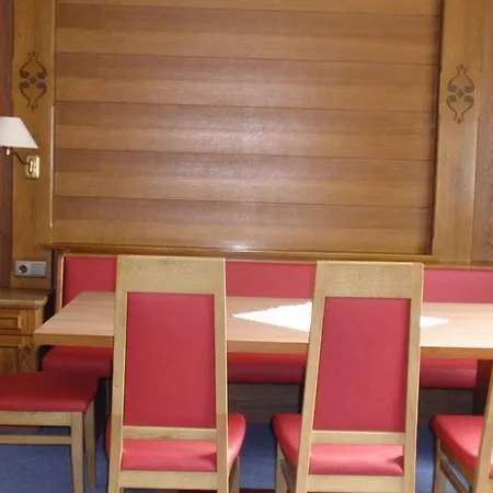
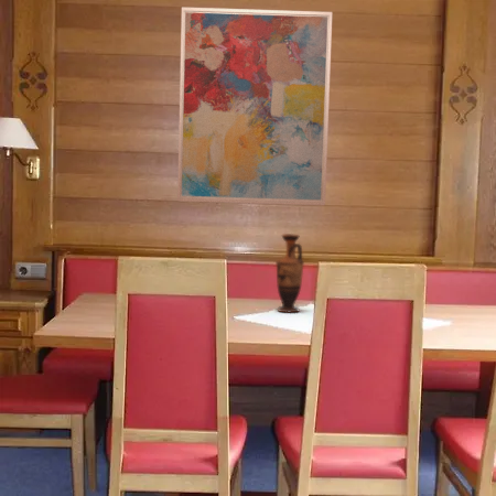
+ wall art [176,6,333,206]
+ vase [274,233,305,314]
